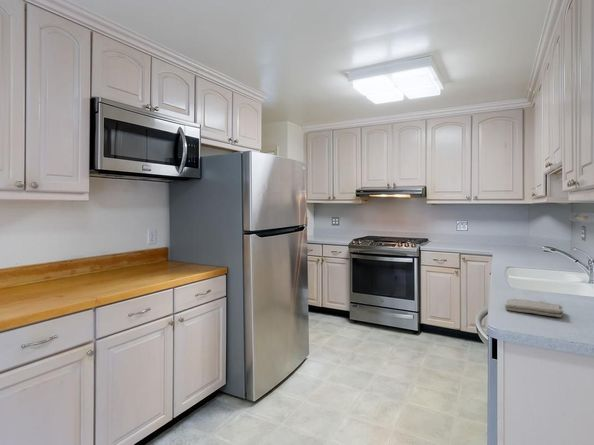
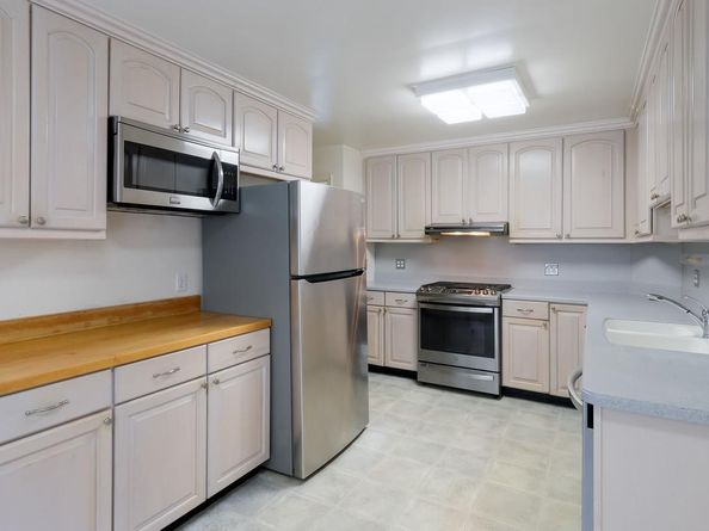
- washcloth [504,298,565,318]
